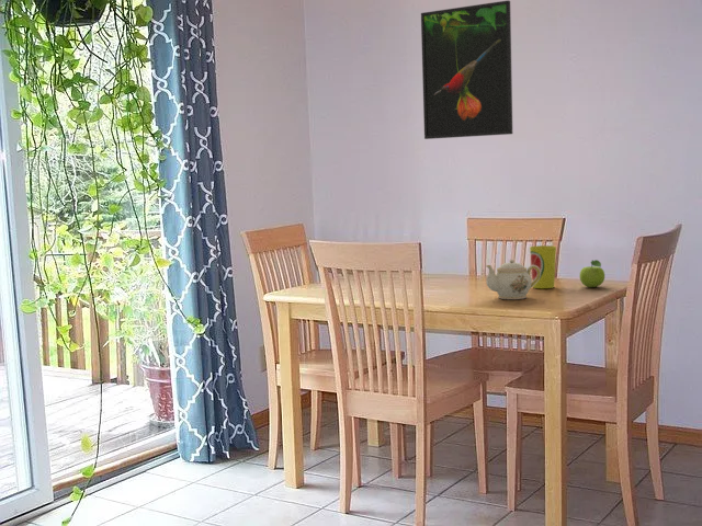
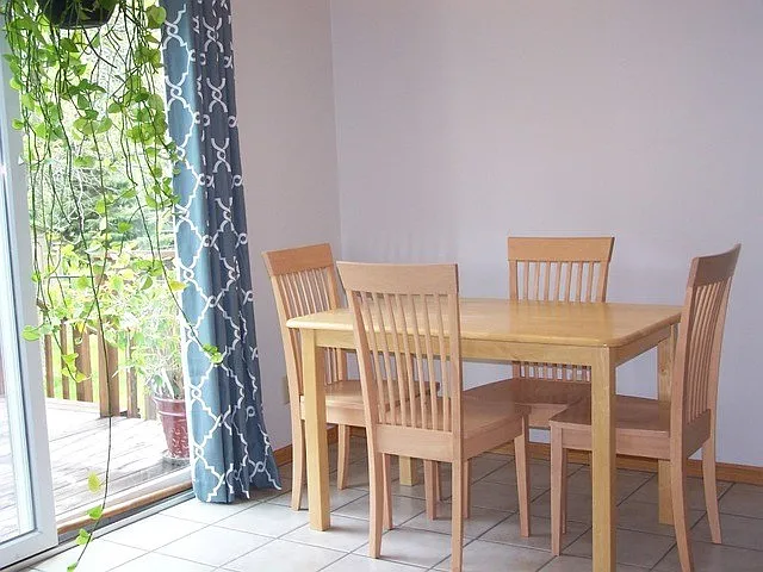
- teapot [485,259,541,300]
- fruit [578,259,605,288]
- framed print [420,0,513,140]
- cup [529,244,557,289]
